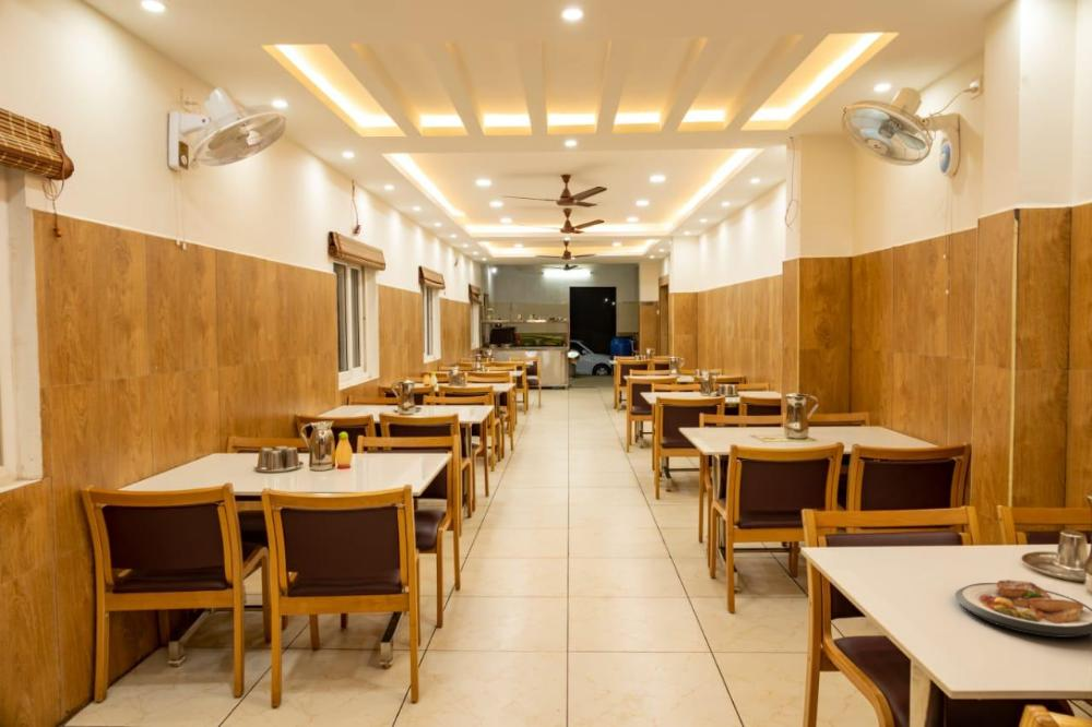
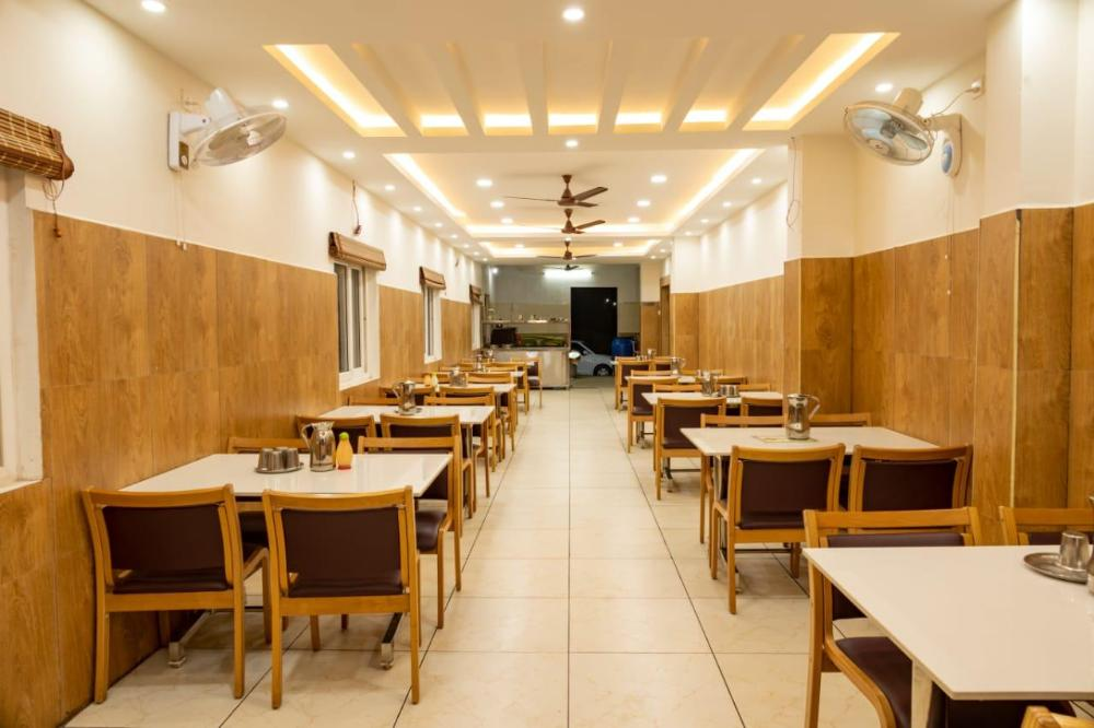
- plate [954,579,1092,639]
